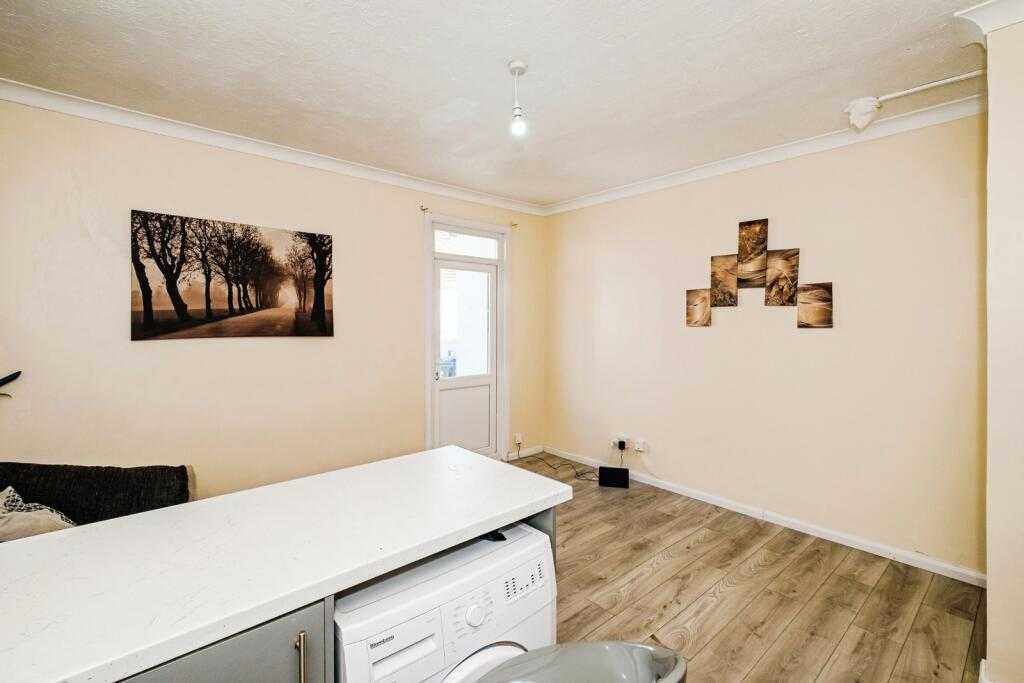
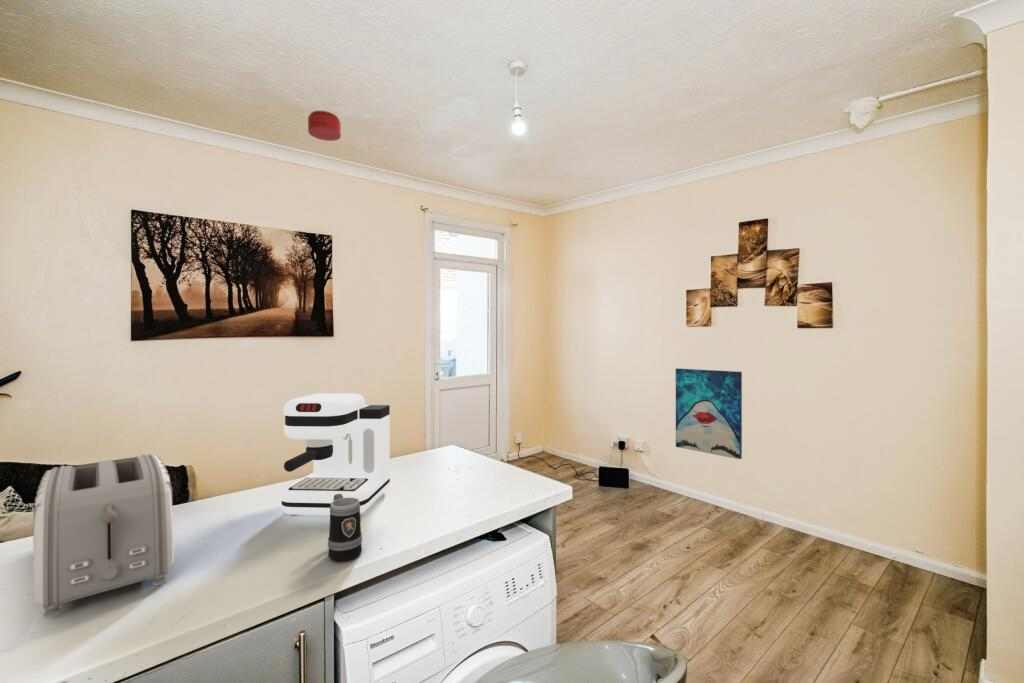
+ wall art [675,367,743,460]
+ toaster [32,453,175,618]
+ mug [327,494,363,562]
+ coffee maker [279,392,391,516]
+ smoke detector [307,110,342,142]
